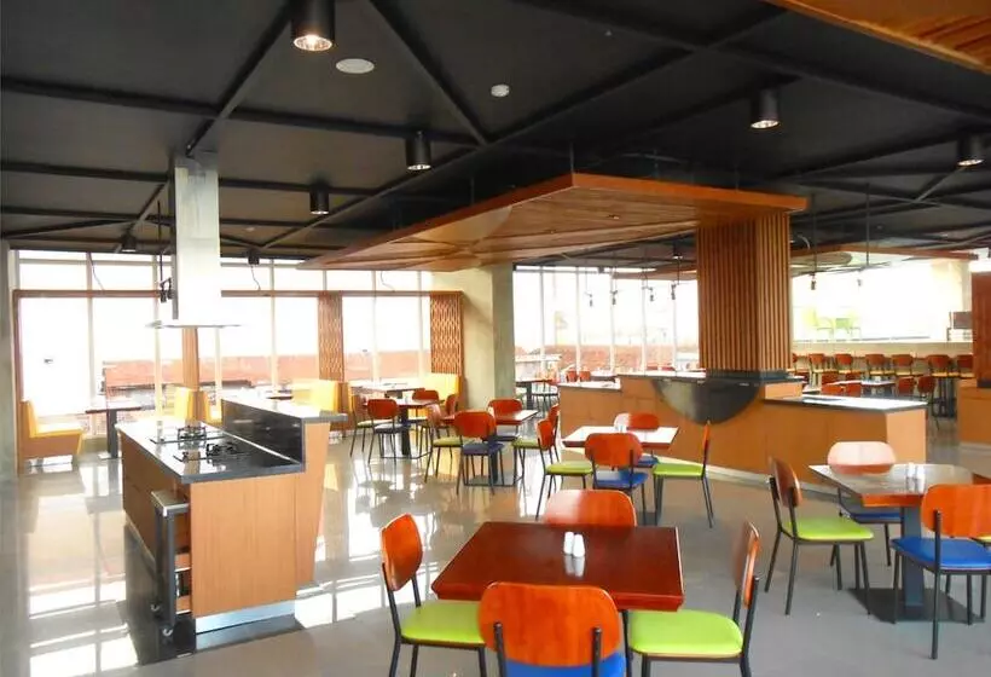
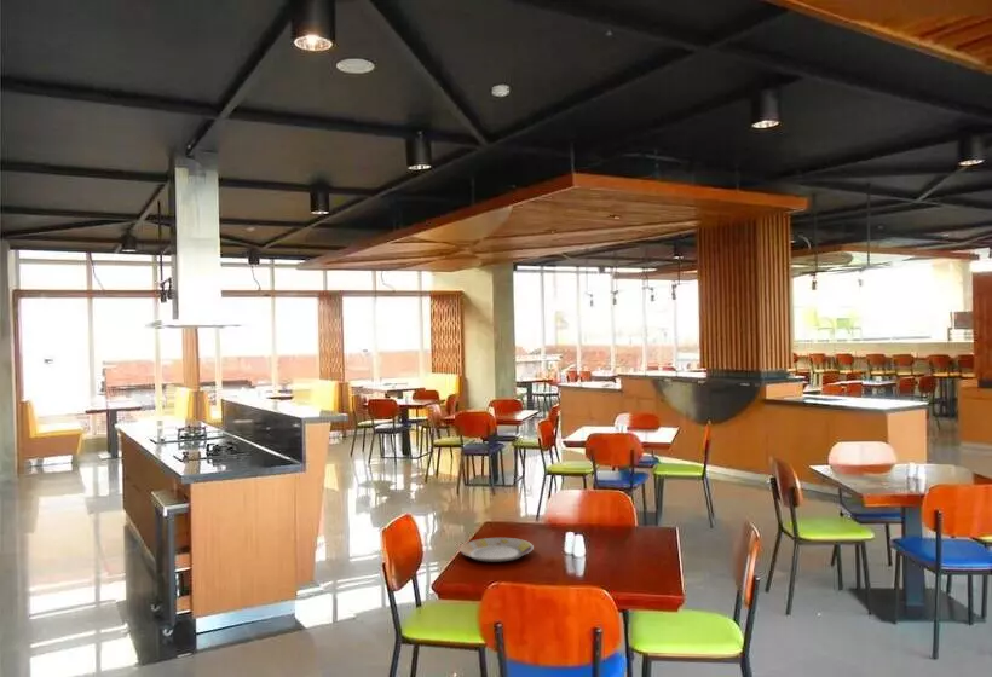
+ plate [458,537,535,563]
